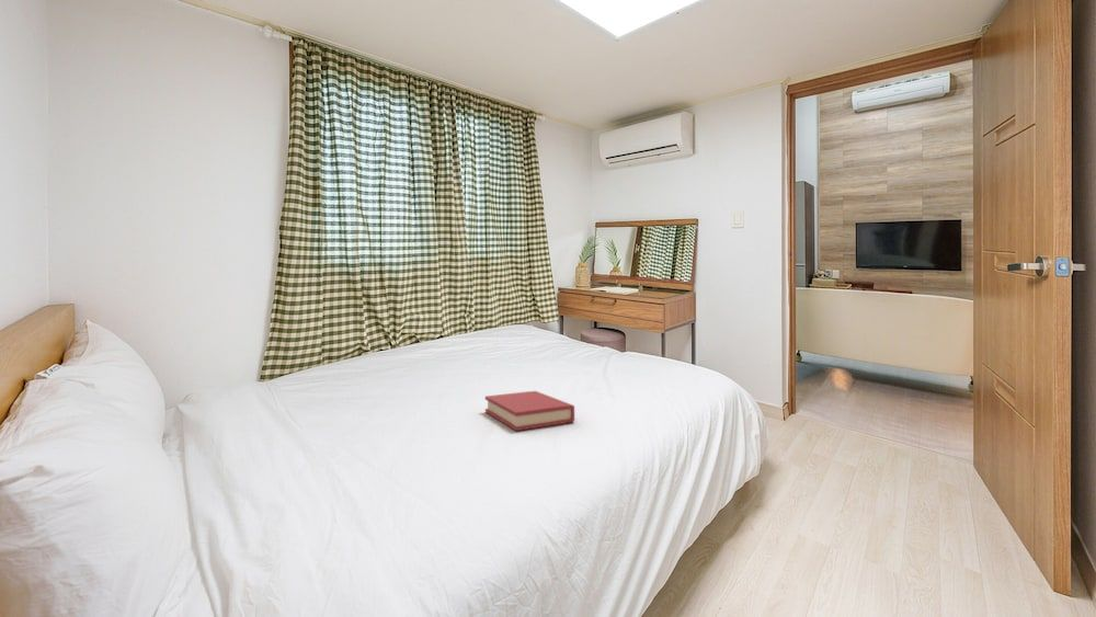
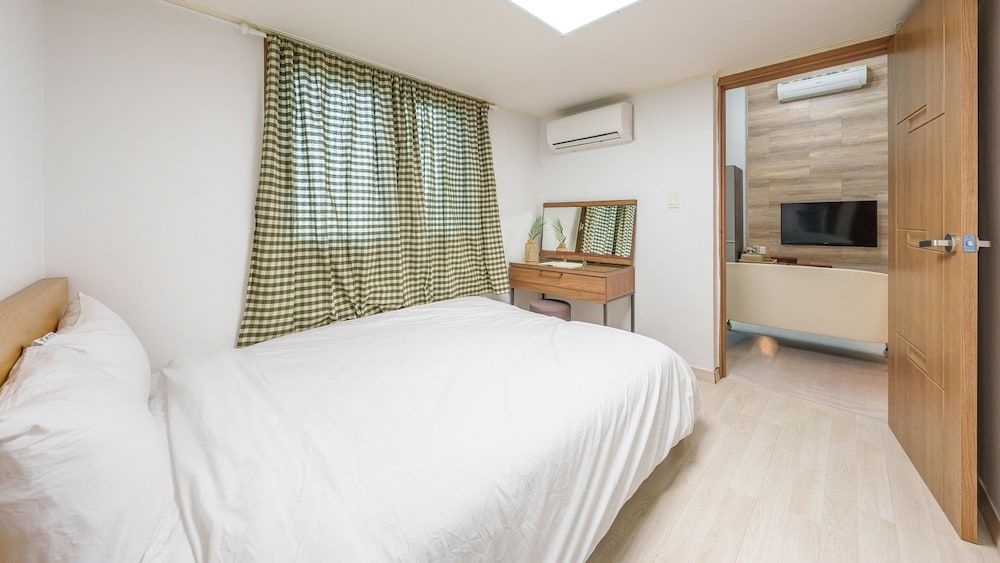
- hardback book [484,390,575,432]
